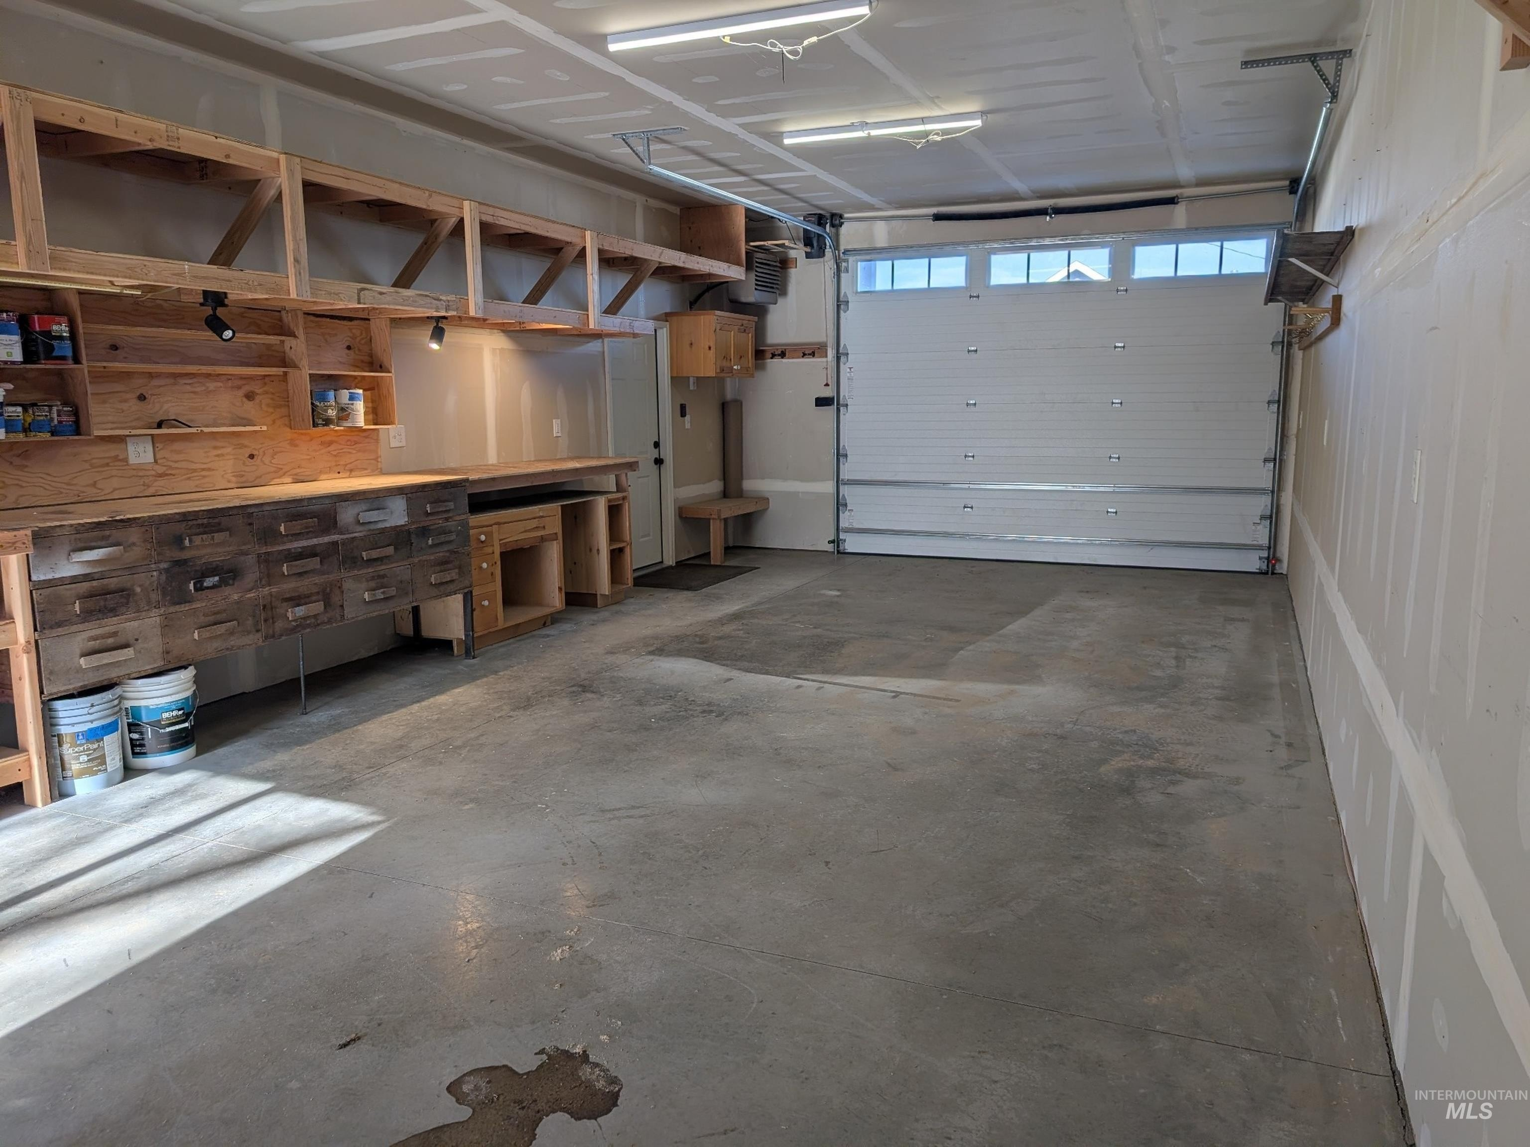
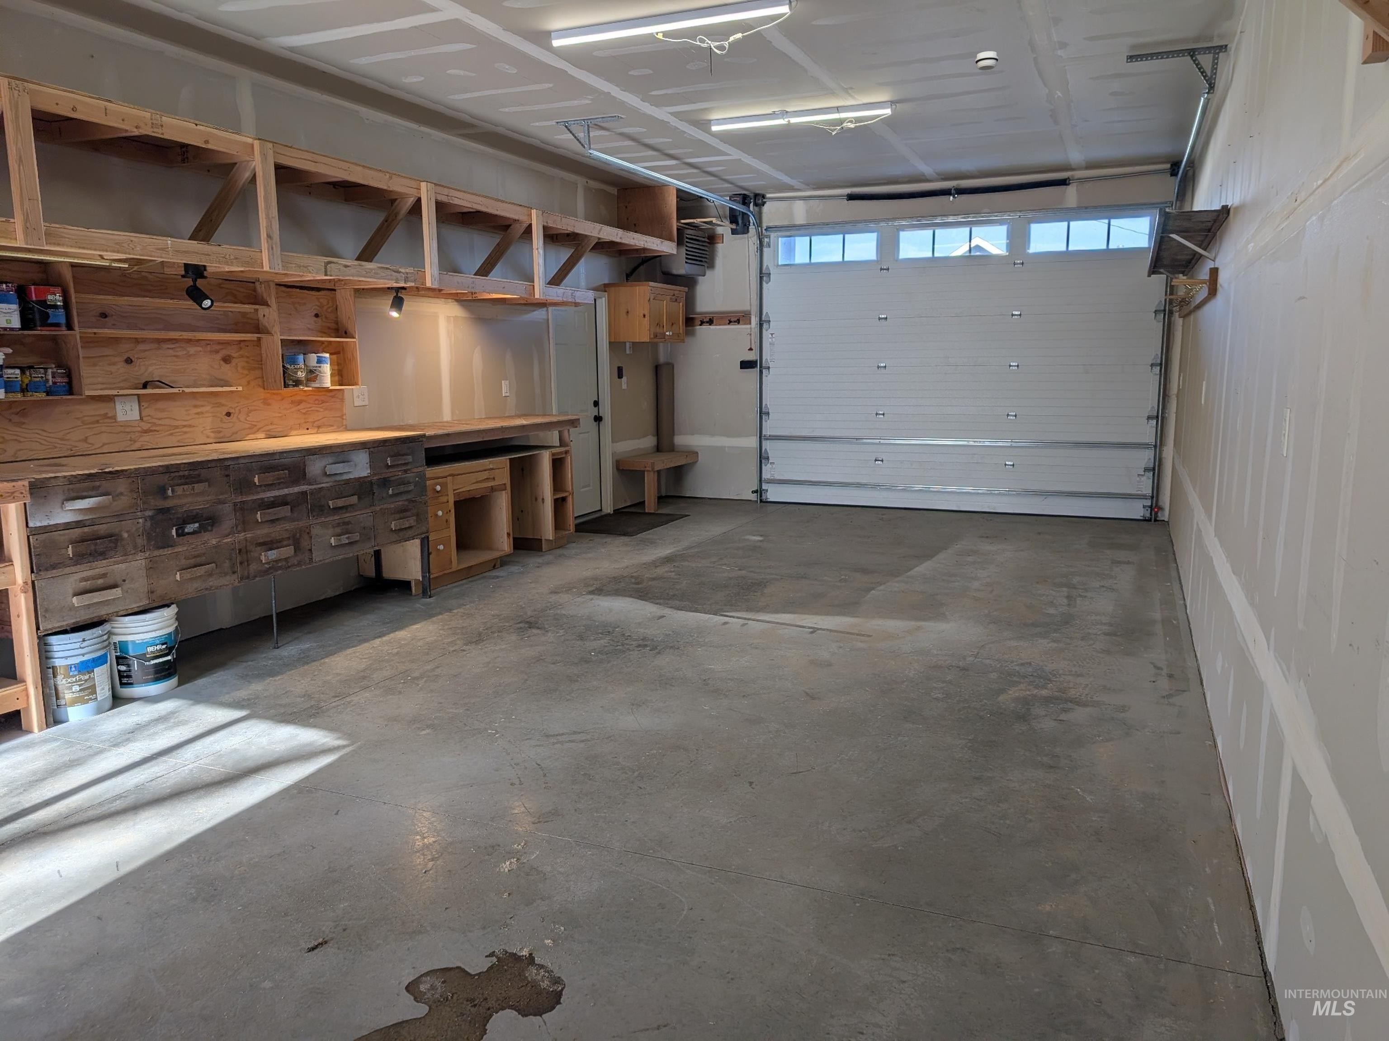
+ smoke detector [974,50,999,71]
